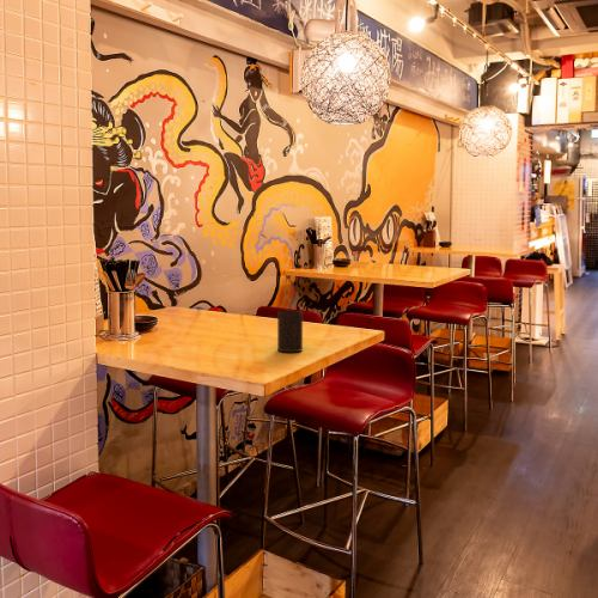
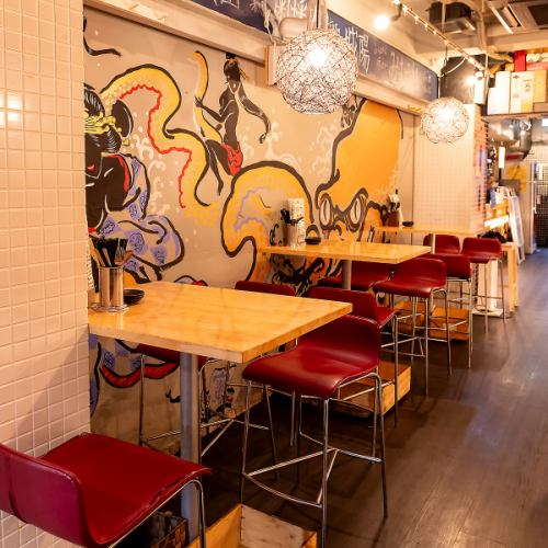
- cup [276,310,304,353]
